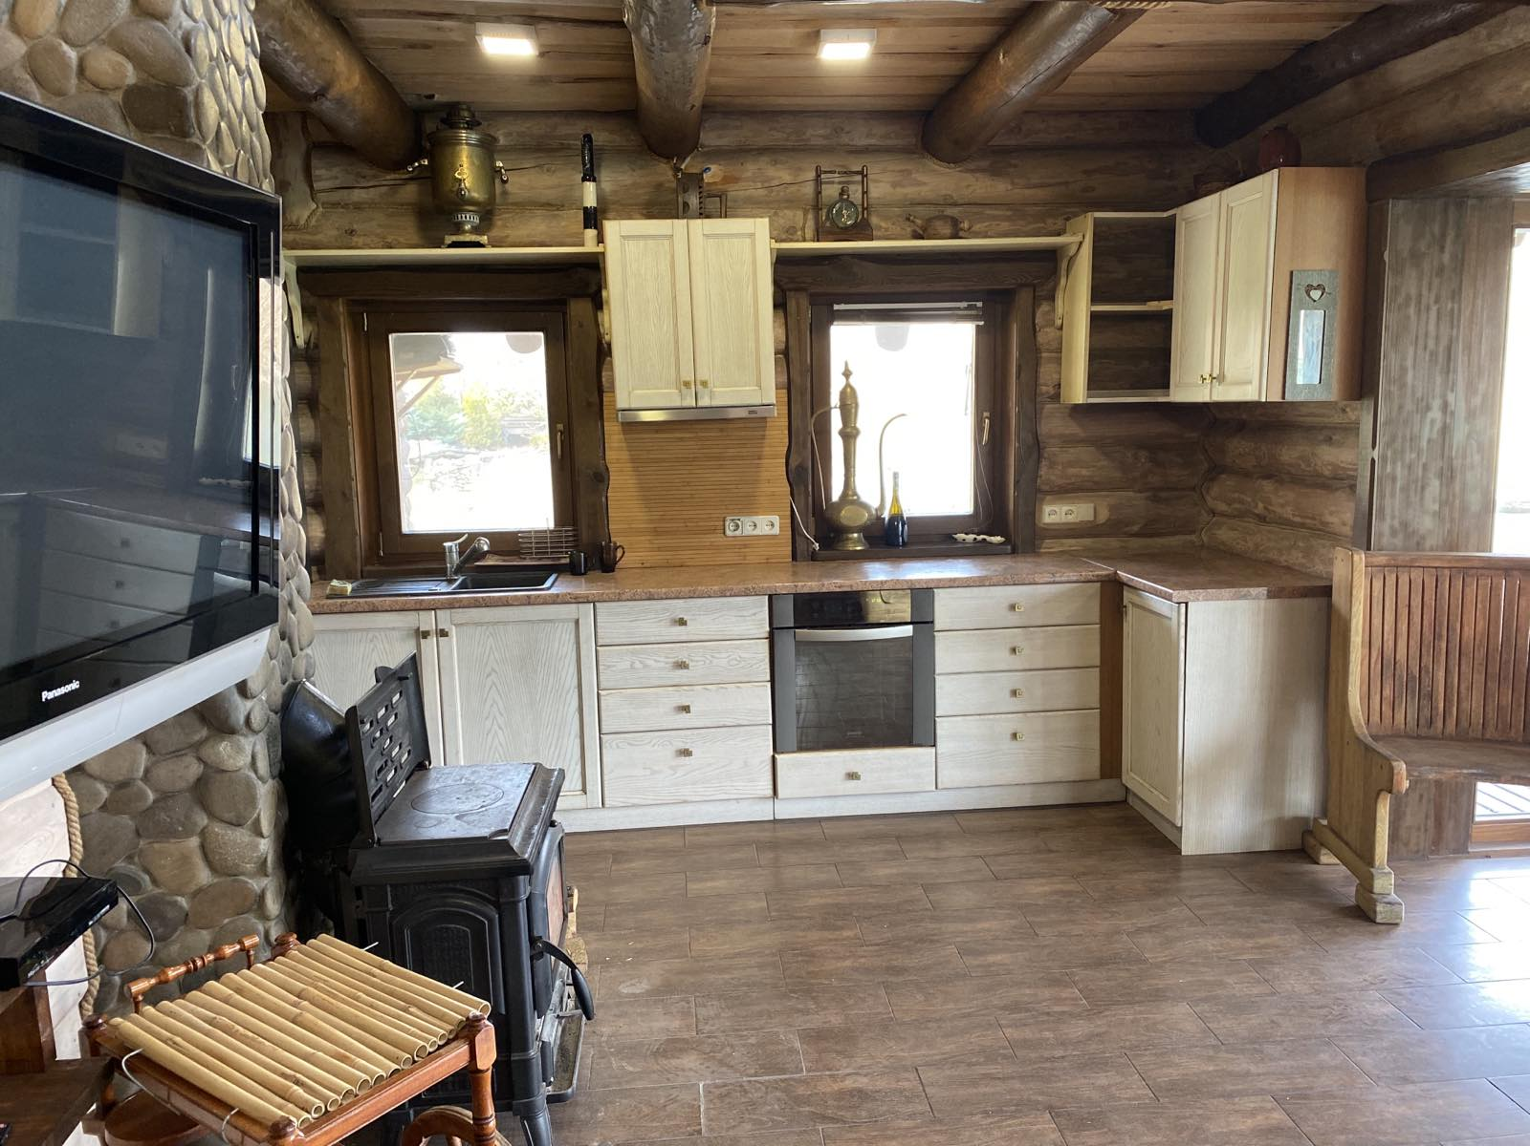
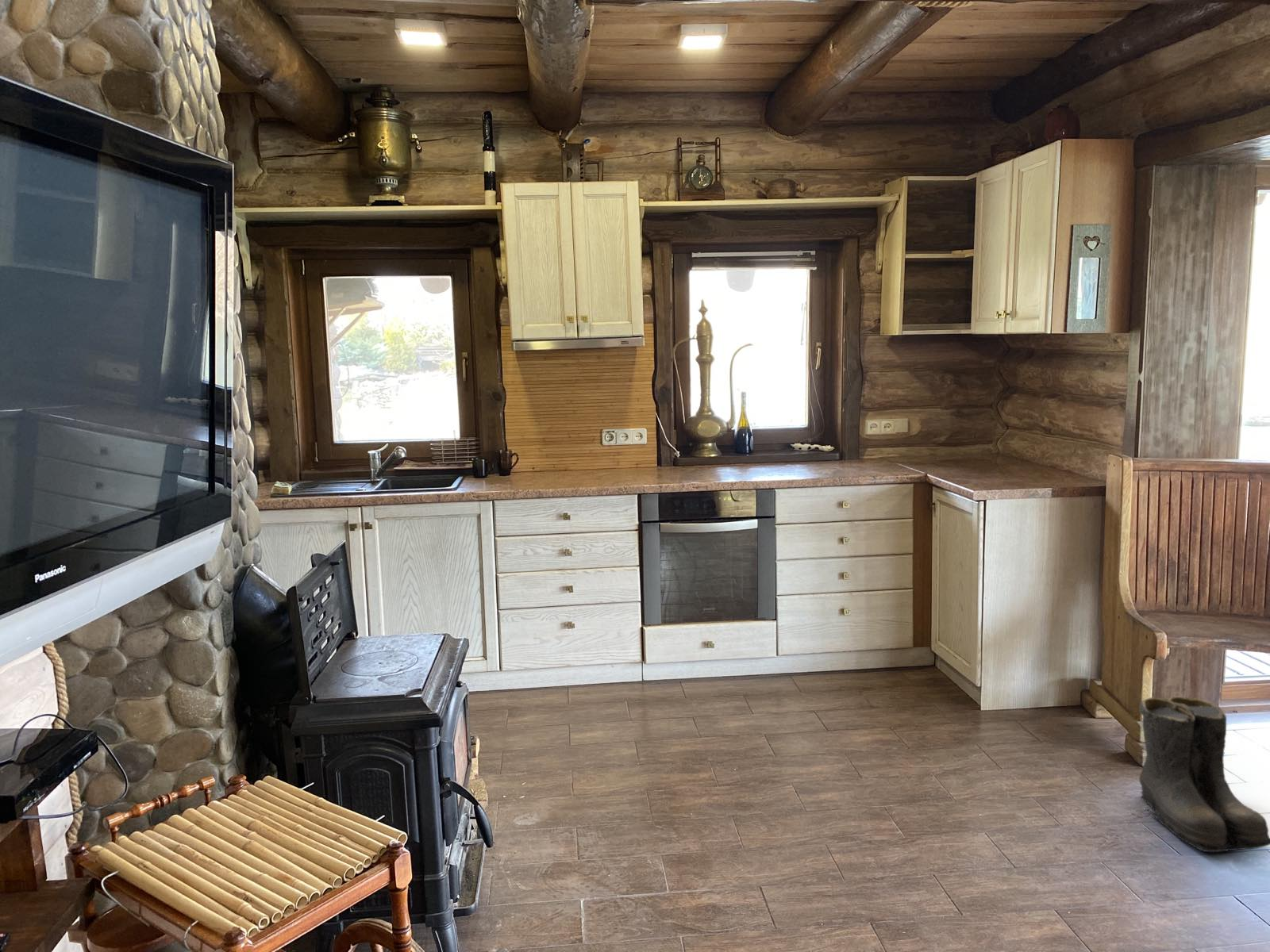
+ boots [1138,696,1270,854]
